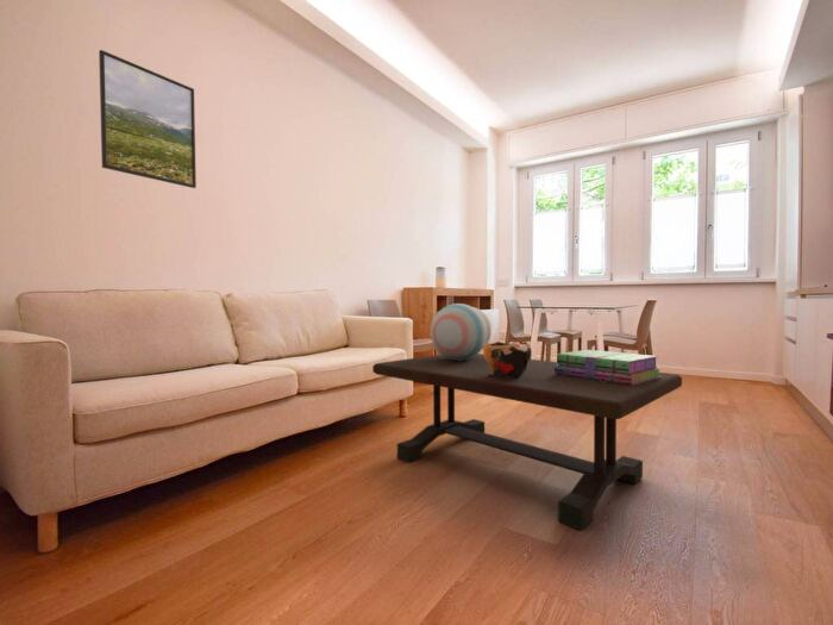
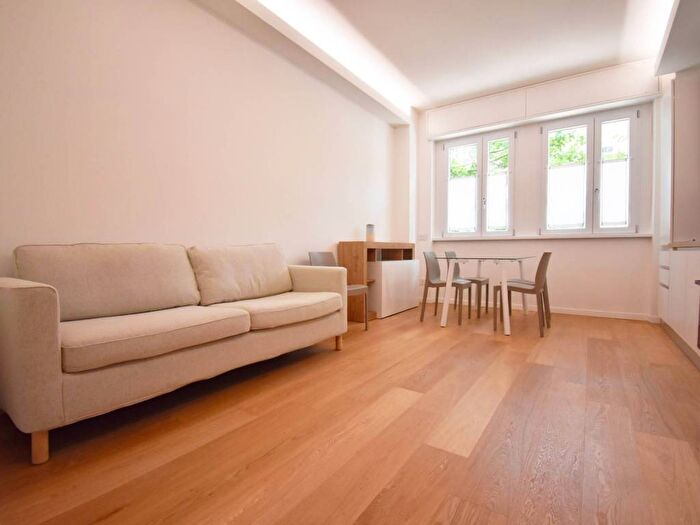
- coffee table [371,352,683,532]
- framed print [98,49,198,189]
- vase [430,302,493,361]
- decorative bowl [482,340,533,377]
- stack of books [555,349,662,385]
